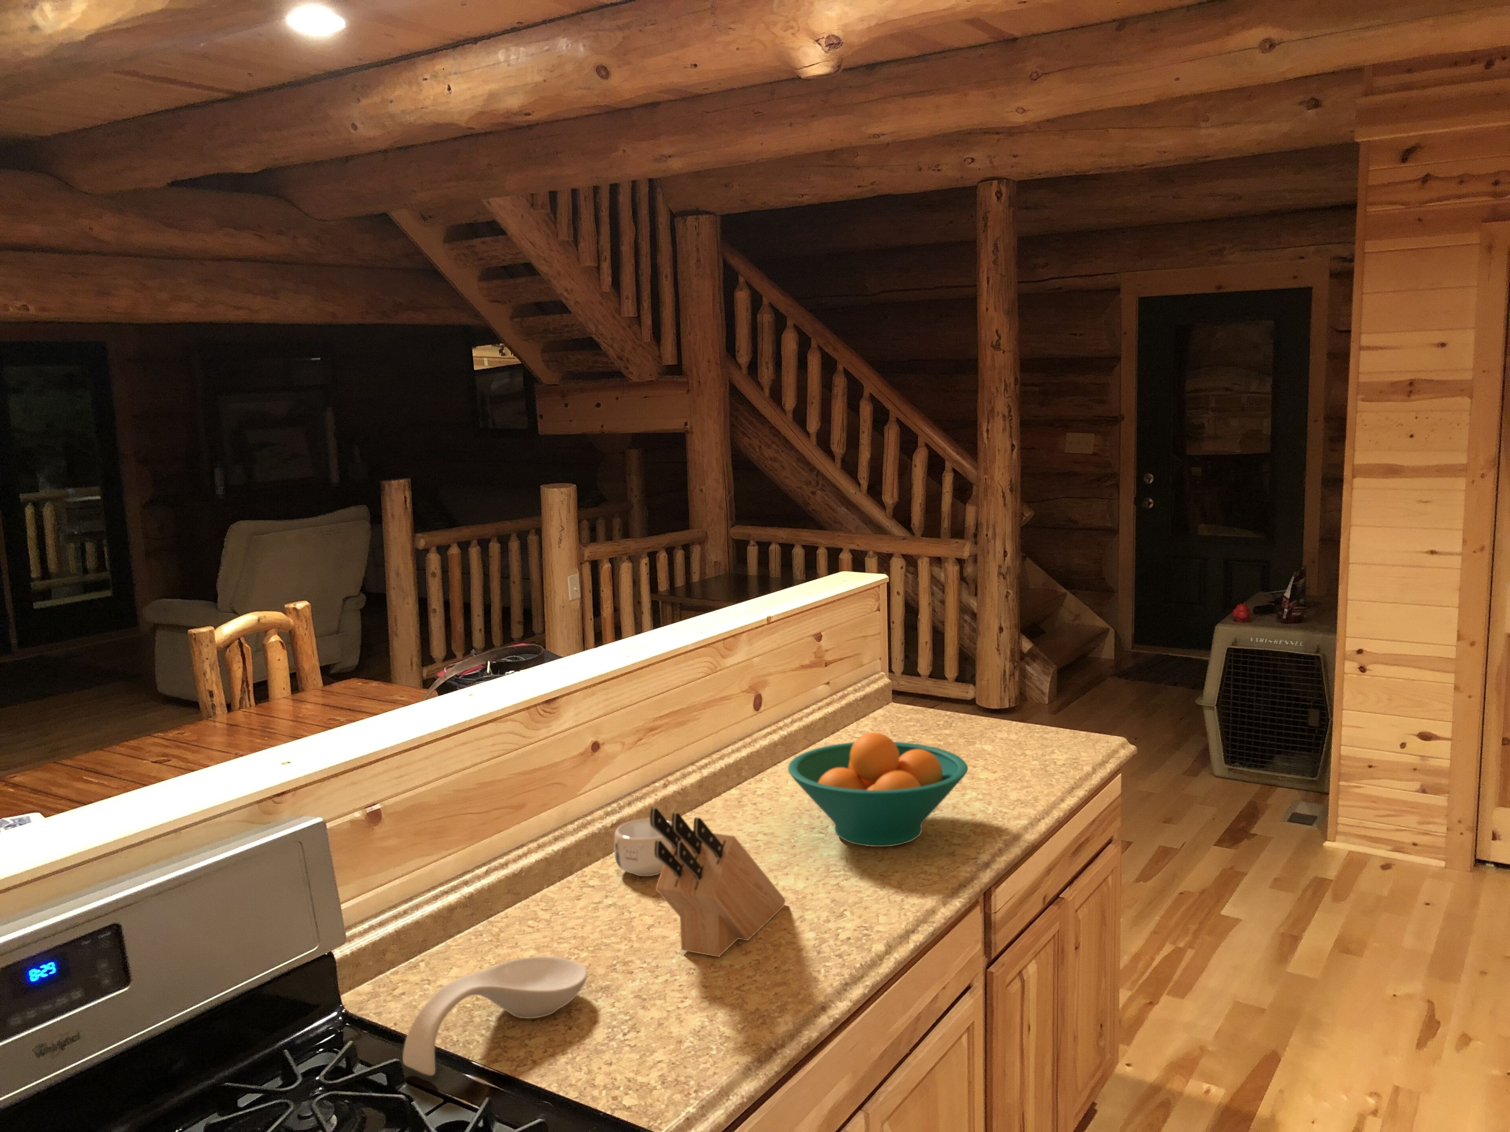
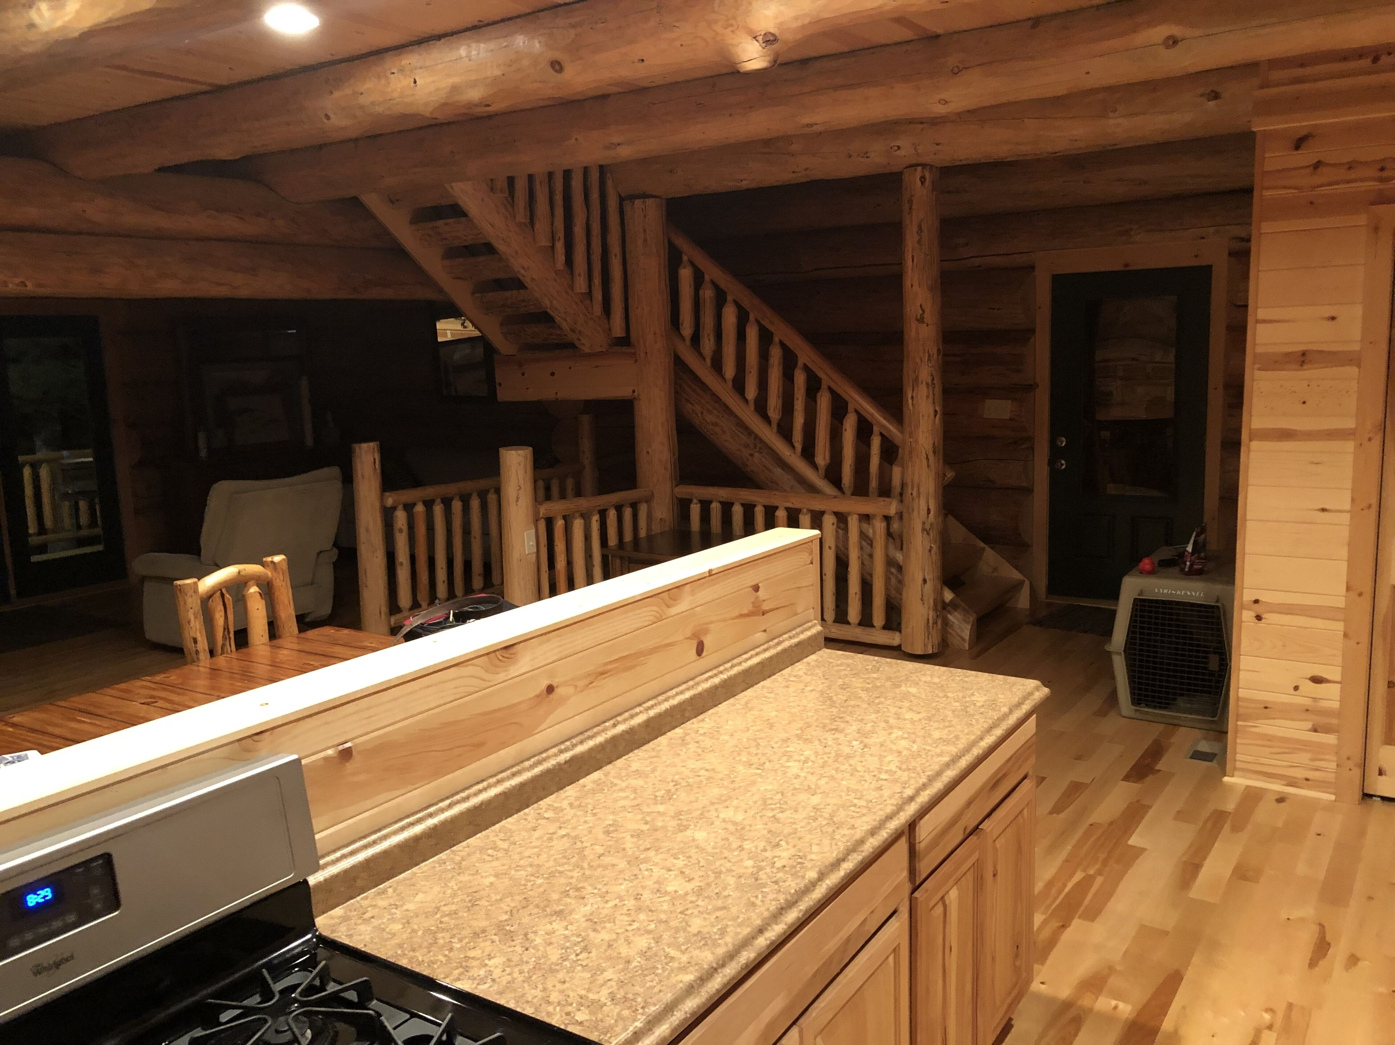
- fruit bowl [787,731,969,847]
- mug [614,818,672,876]
- spoon rest [402,956,587,1076]
- knife block [649,807,786,957]
